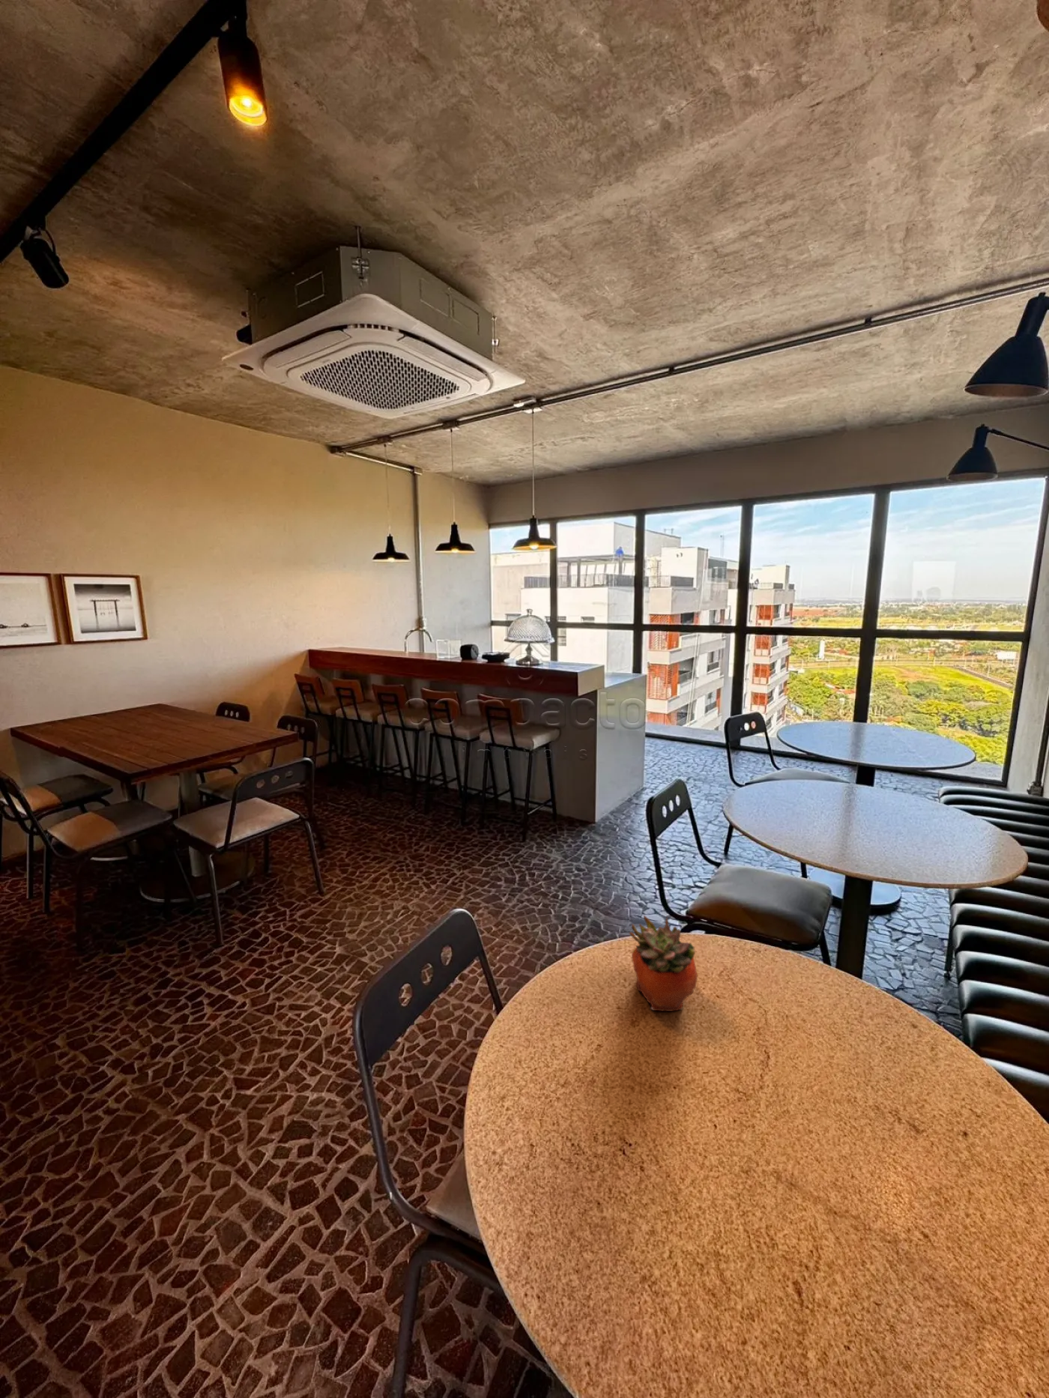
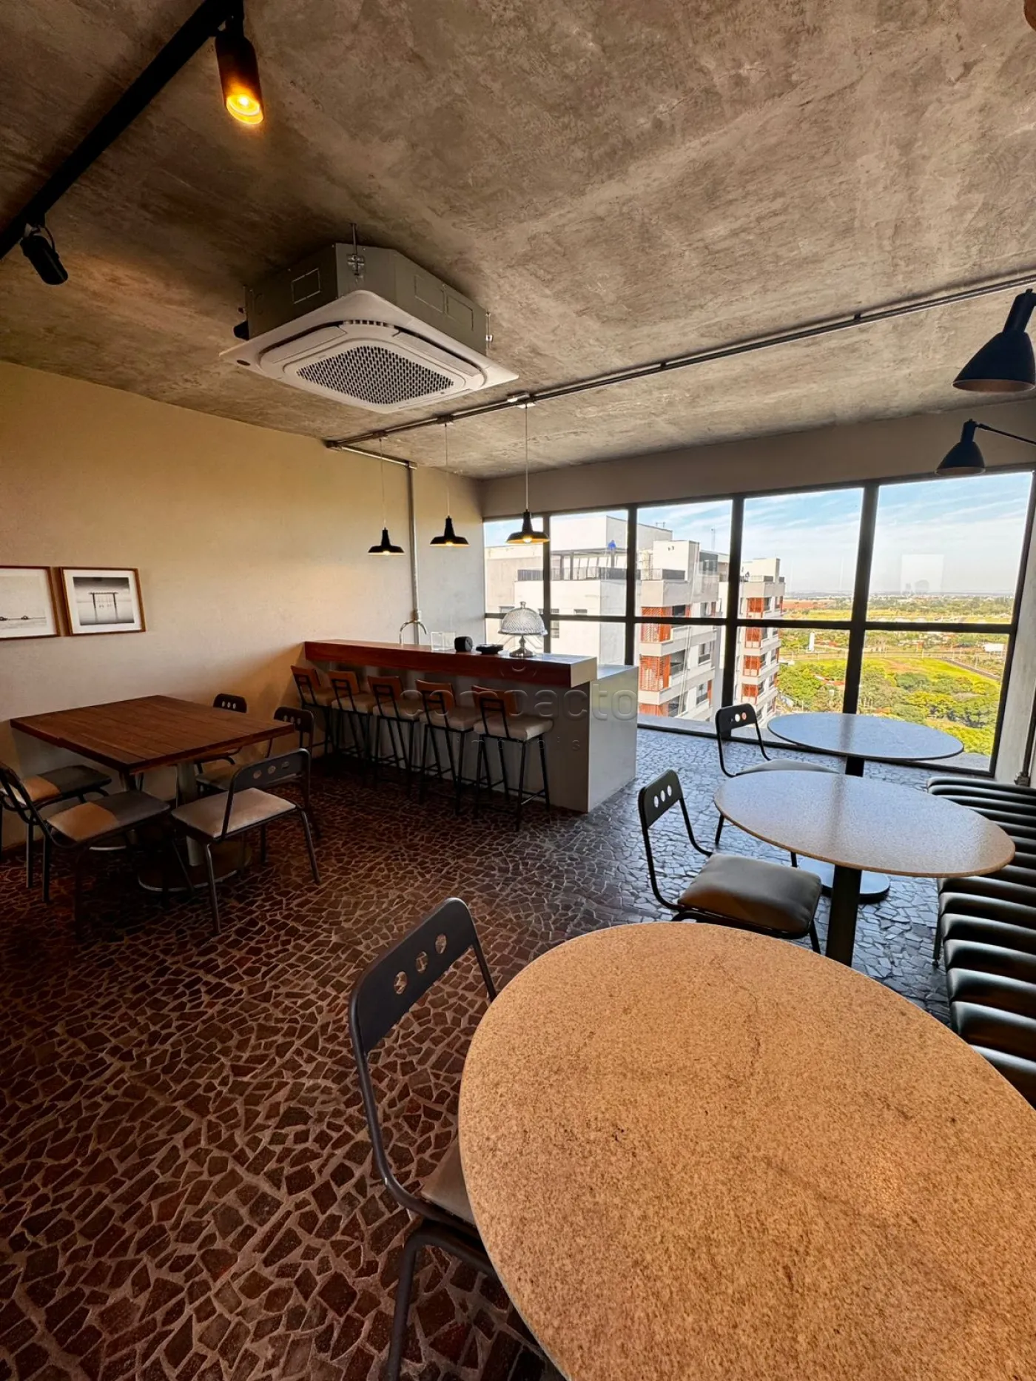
- succulent planter [628,914,699,1012]
